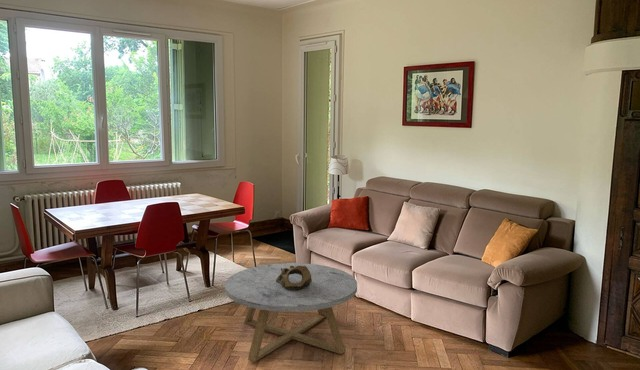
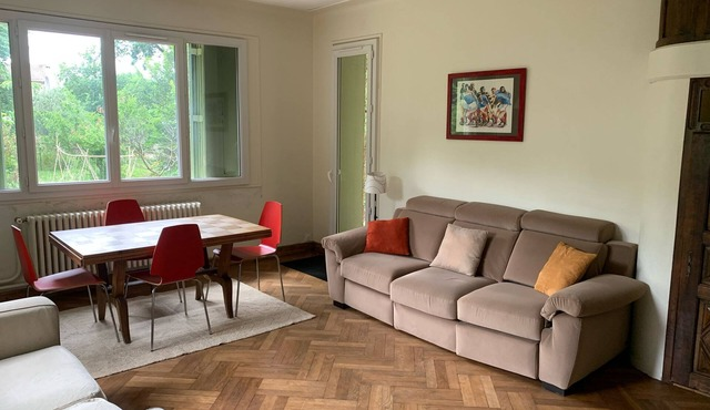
- coffee table [224,262,358,363]
- decorative bowl [276,265,312,291]
